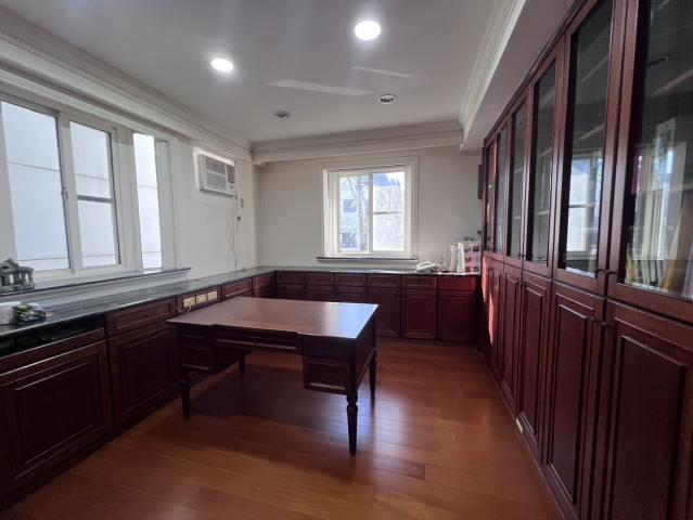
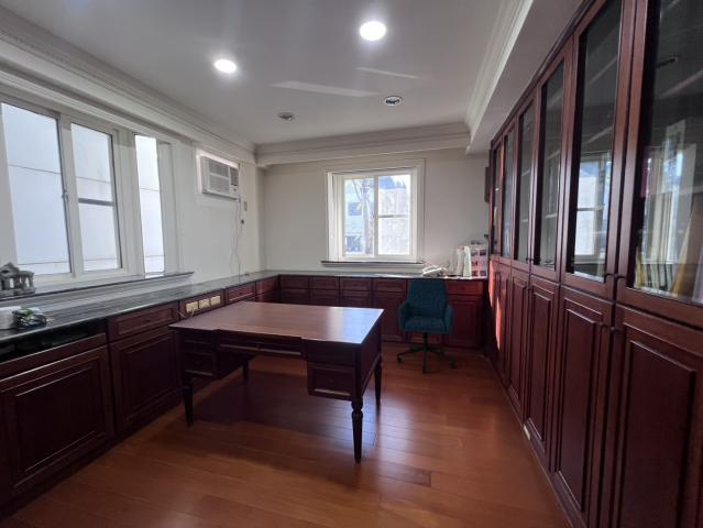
+ office chair [395,278,457,374]
